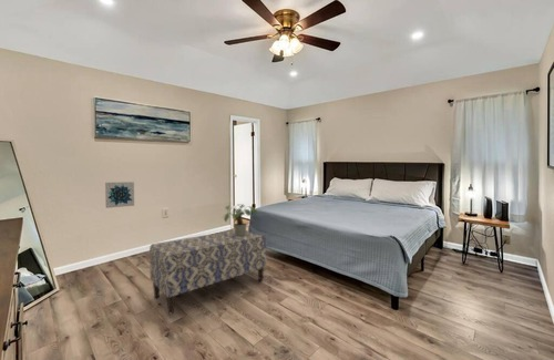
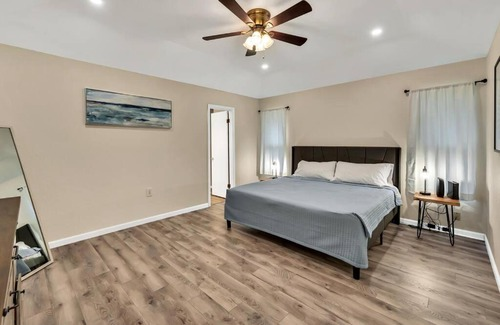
- potted plant [220,203,259,236]
- bench [148,229,268,315]
- wall art [104,181,135,209]
